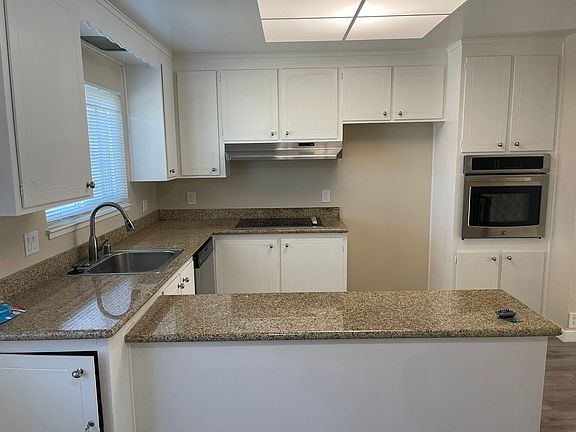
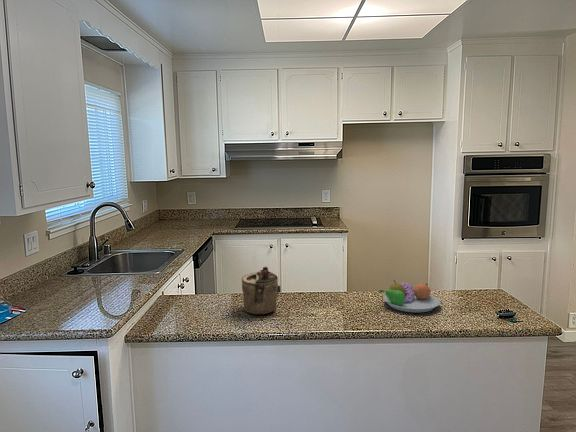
+ fruit bowl [378,279,441,313]
+ teapot [241,266,282,315]
